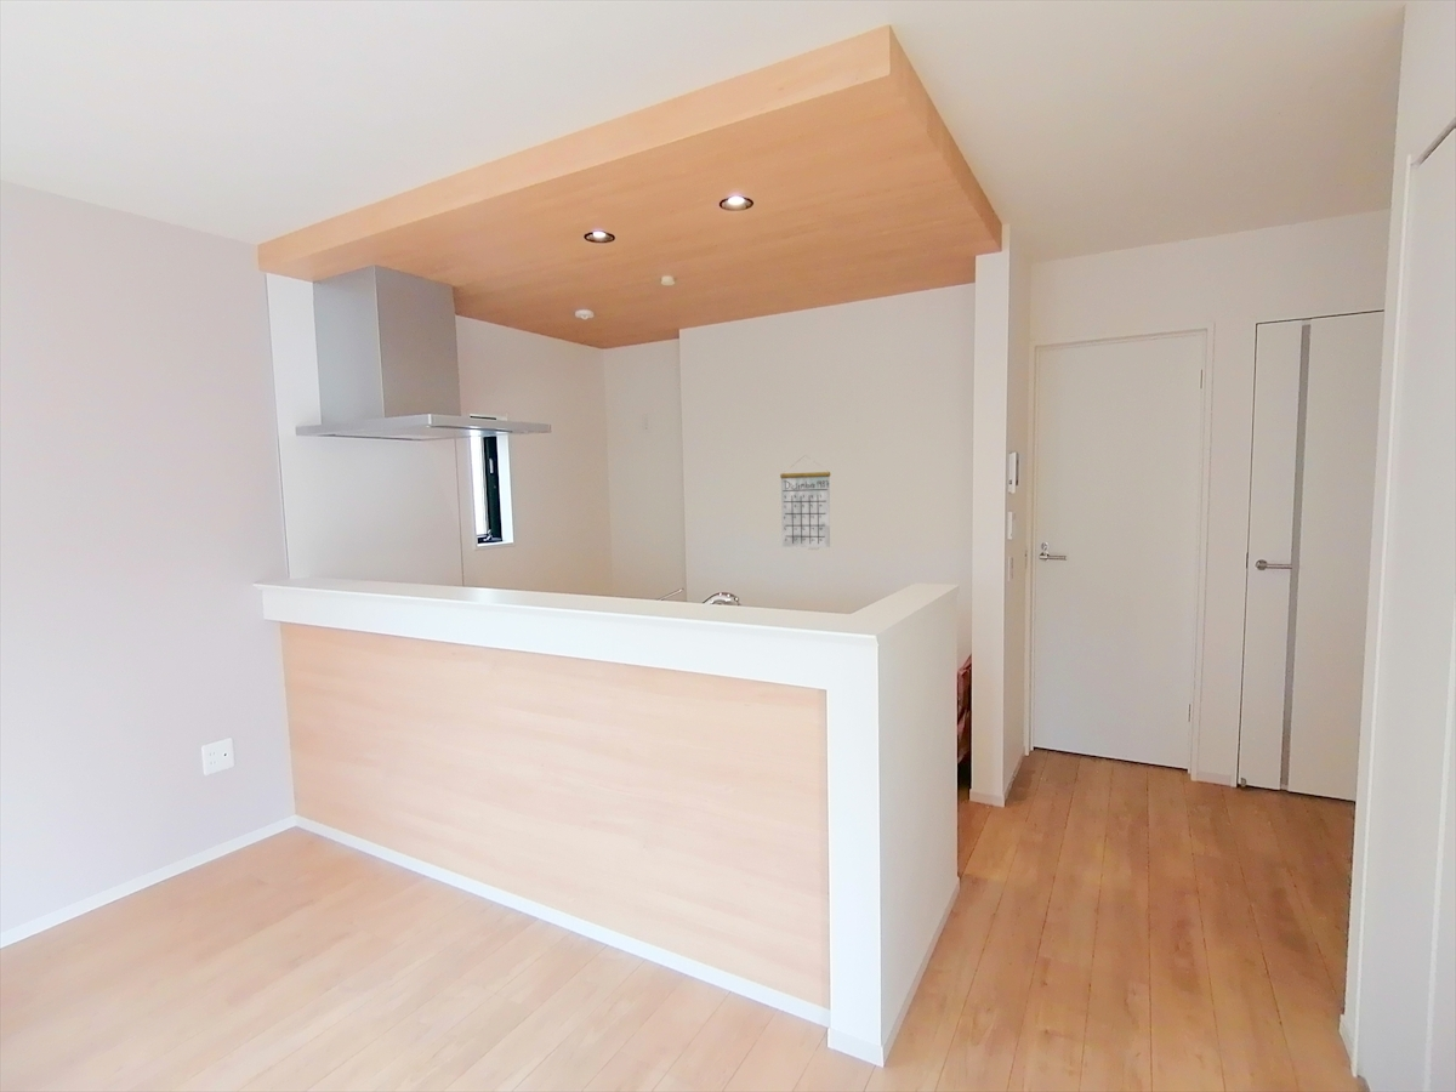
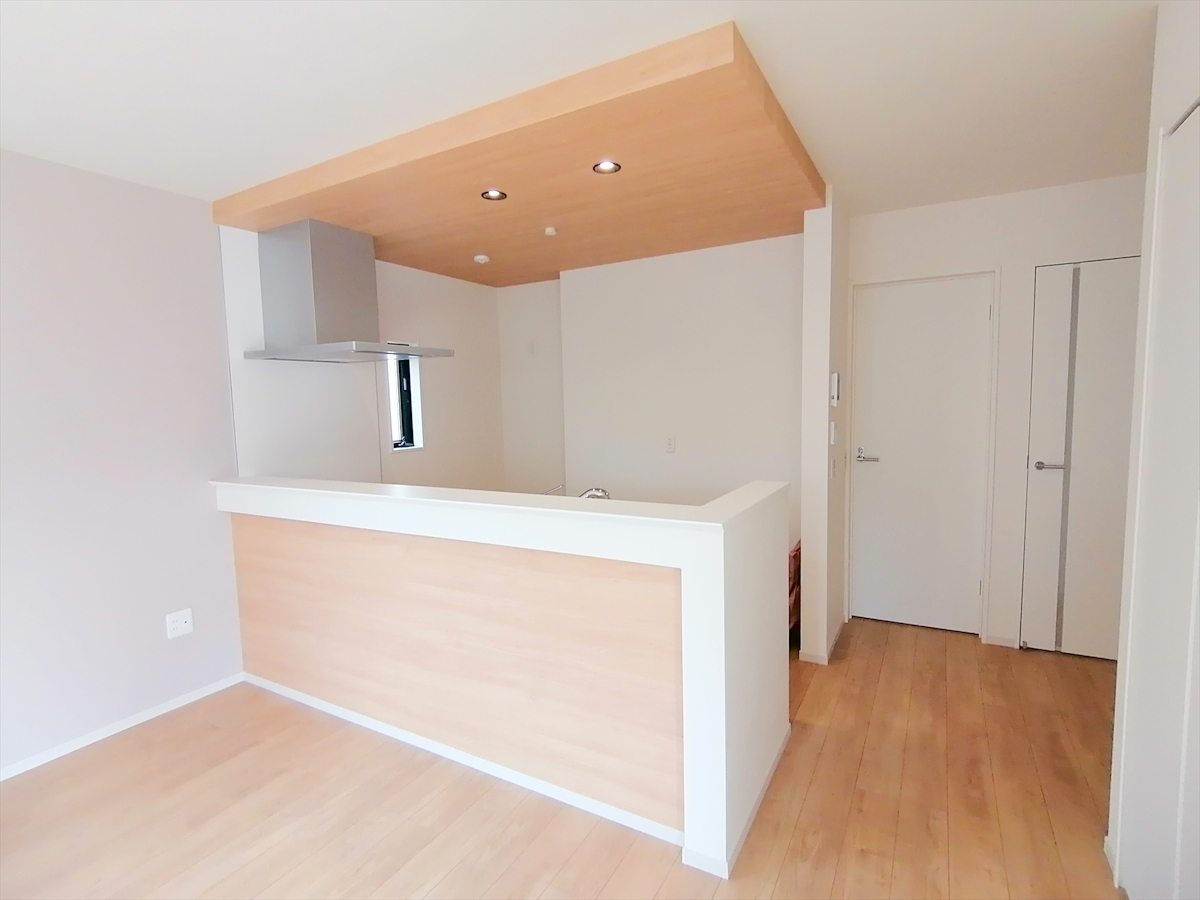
- calendar [779,454,831,548]
